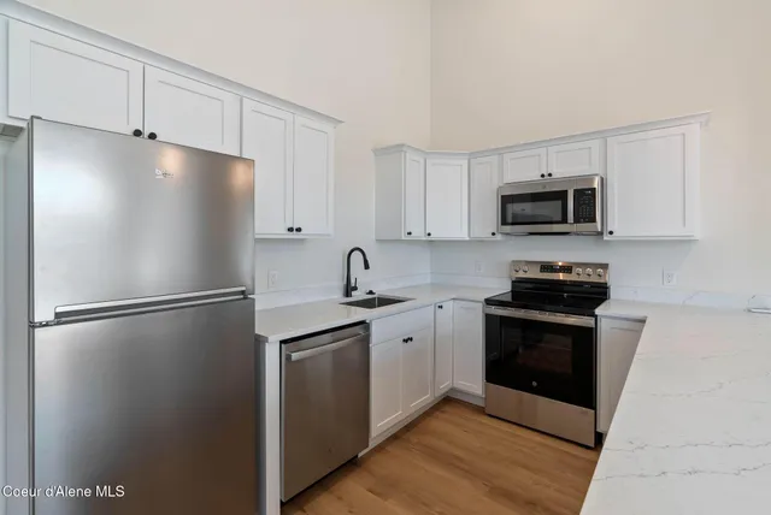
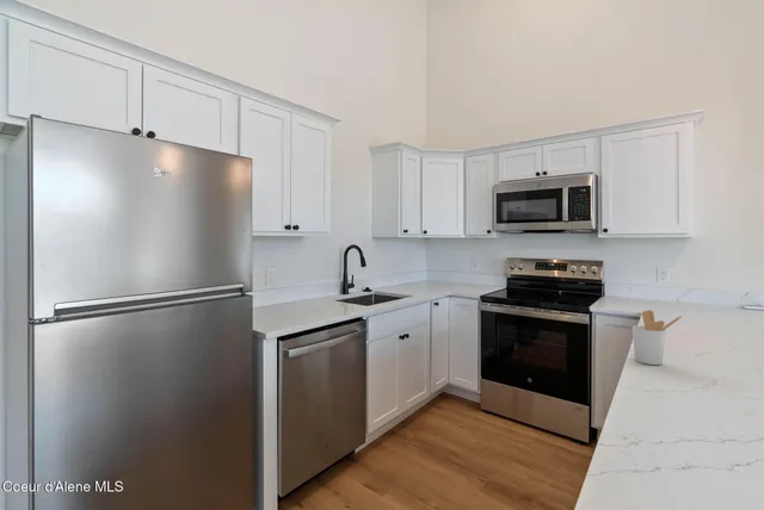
+ utensil holder [631,309,683,366]
